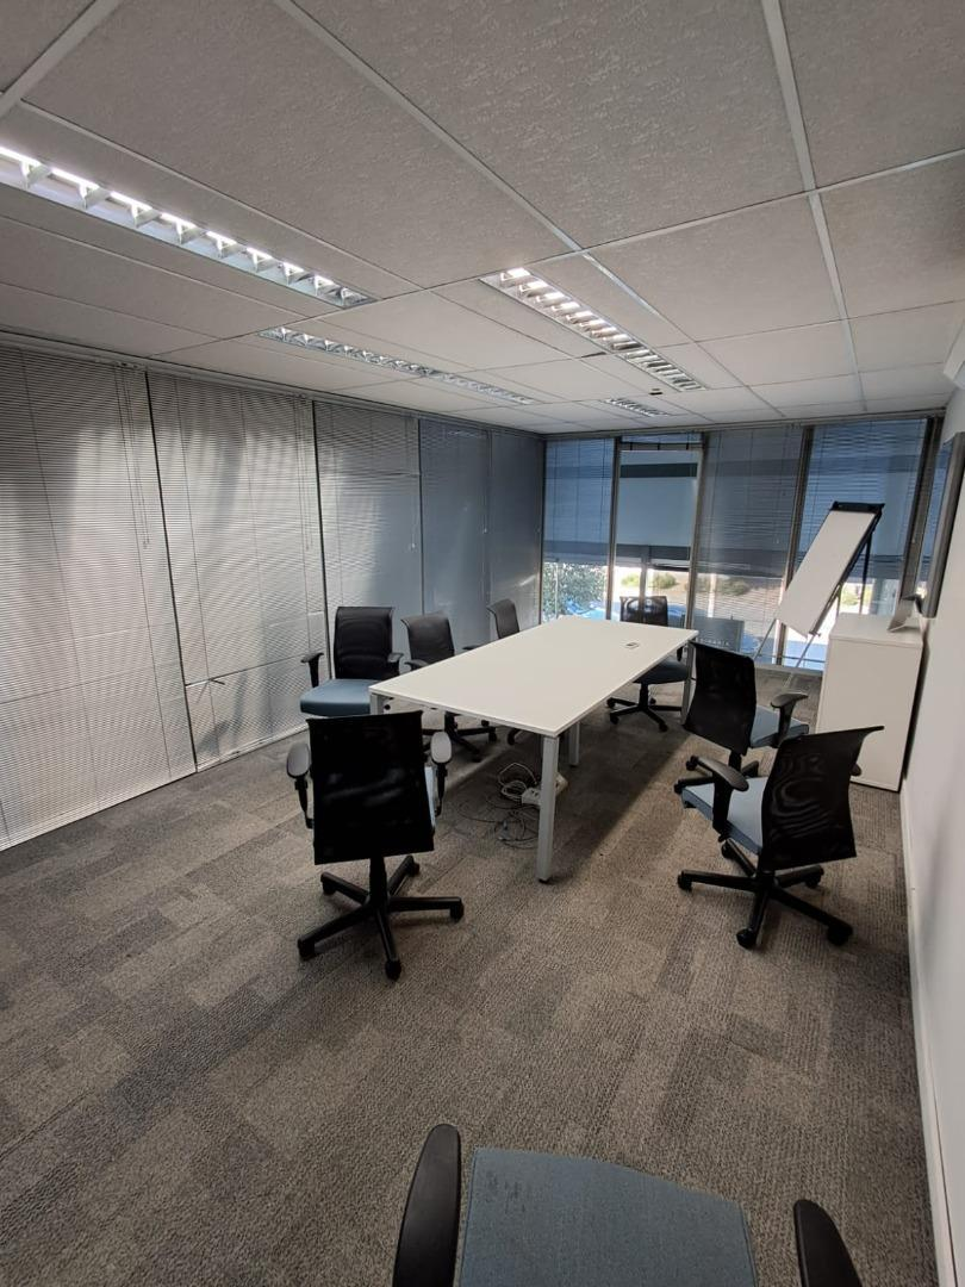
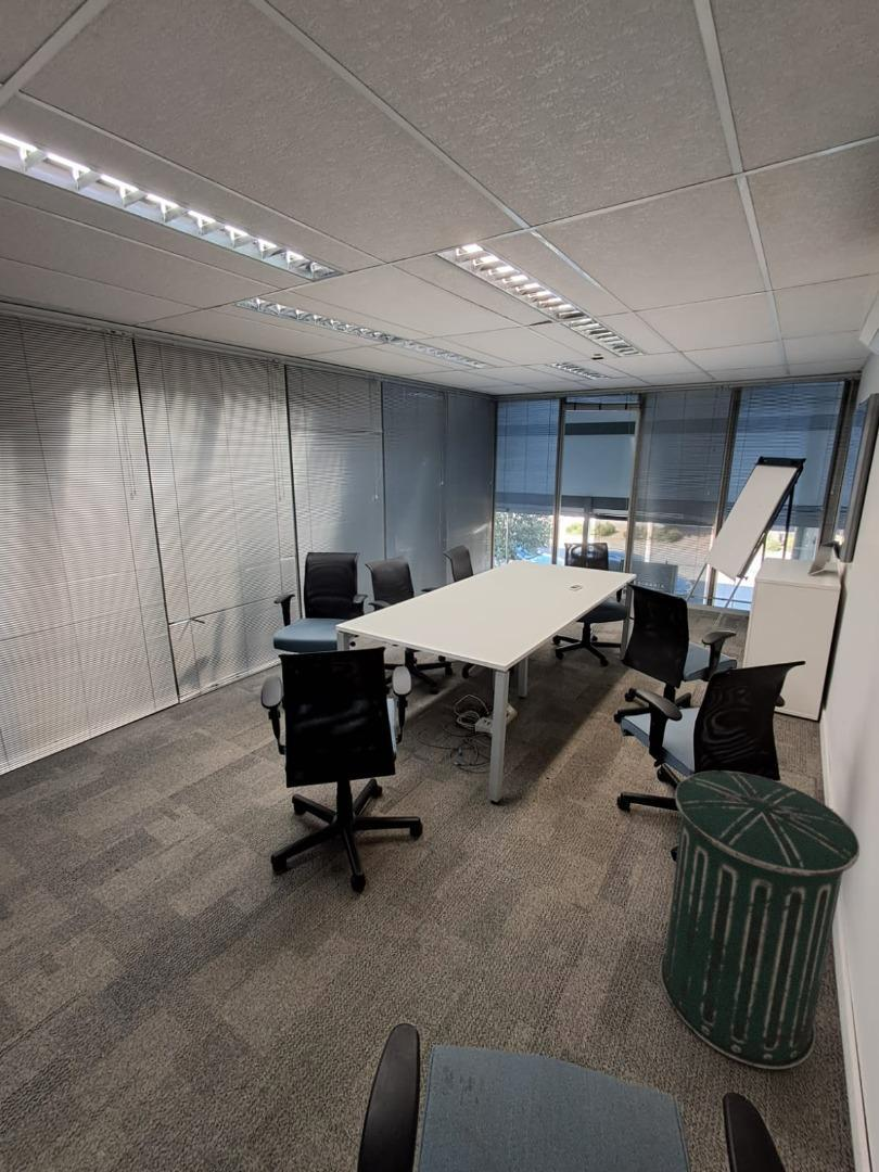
+ trash can [659,769,861,1070]
